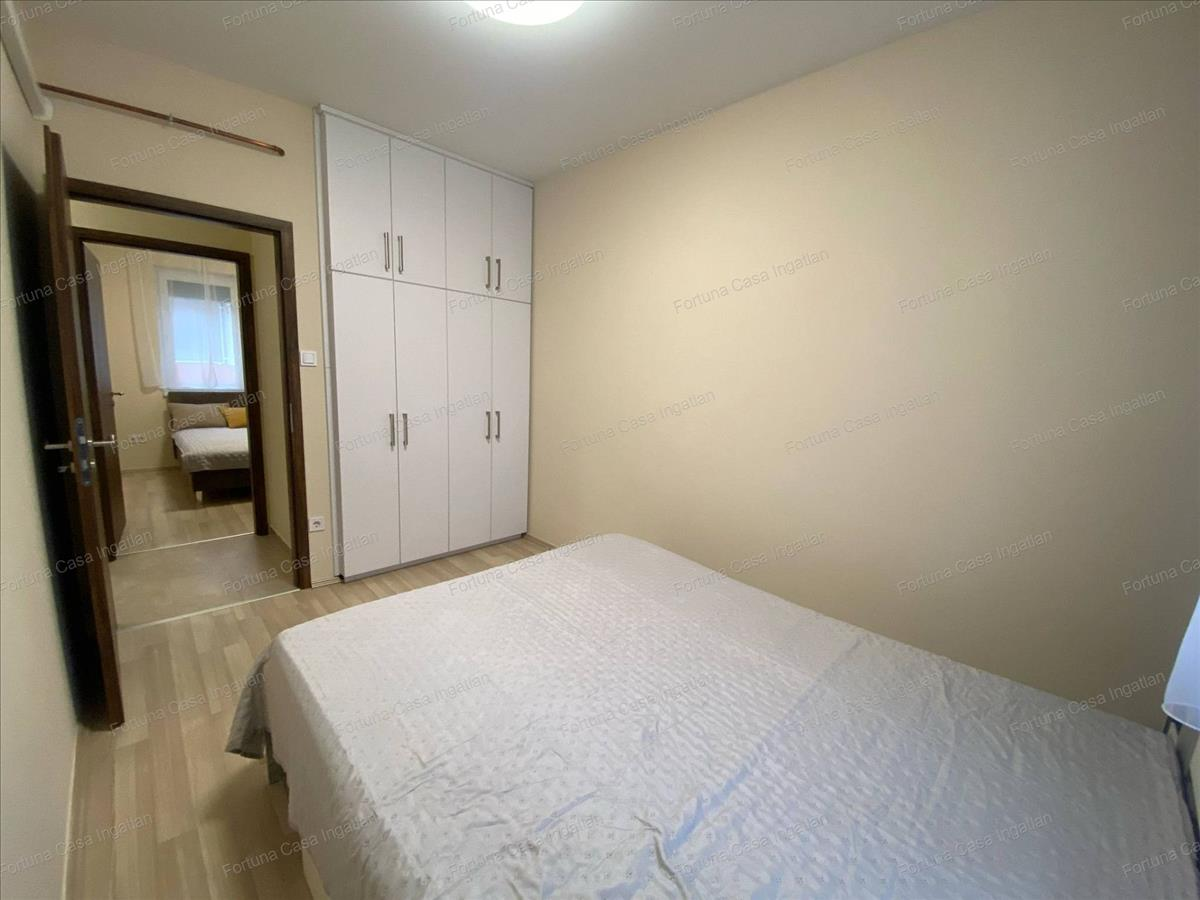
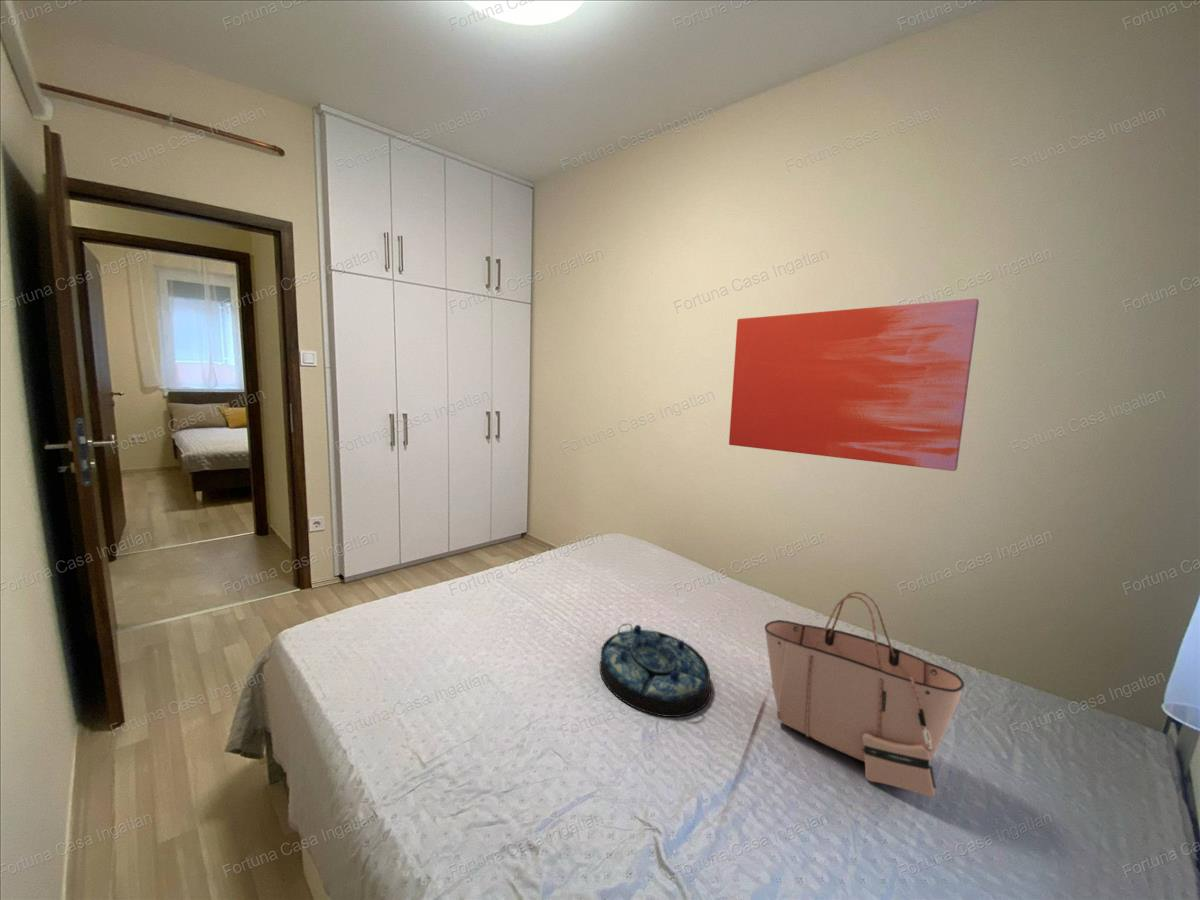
+ wall art [728,298,980,472]
+ serving tray [598,623,712,718]
+ tote bag [764,591,965,798]
